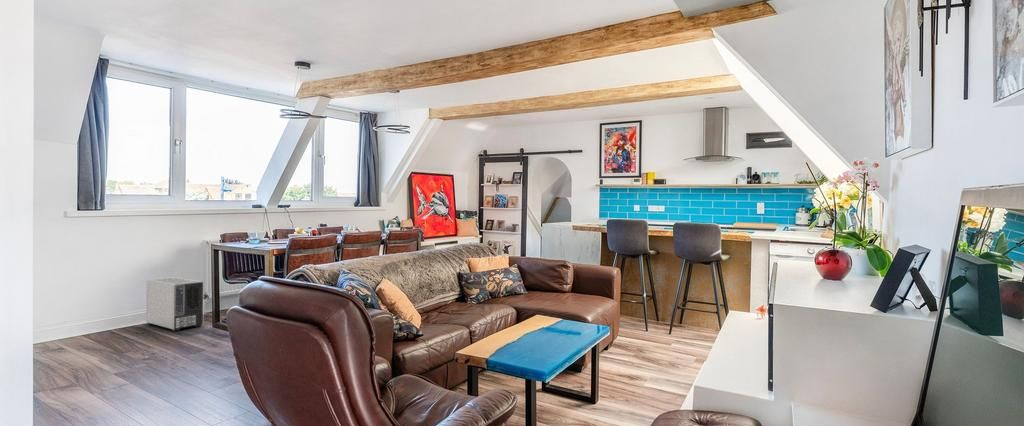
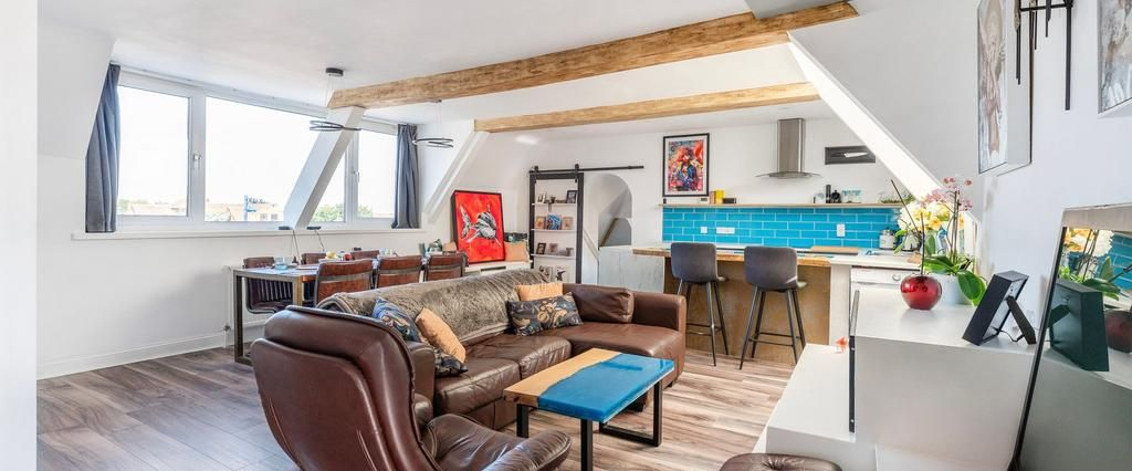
- air purifier [145,276,205,332]
